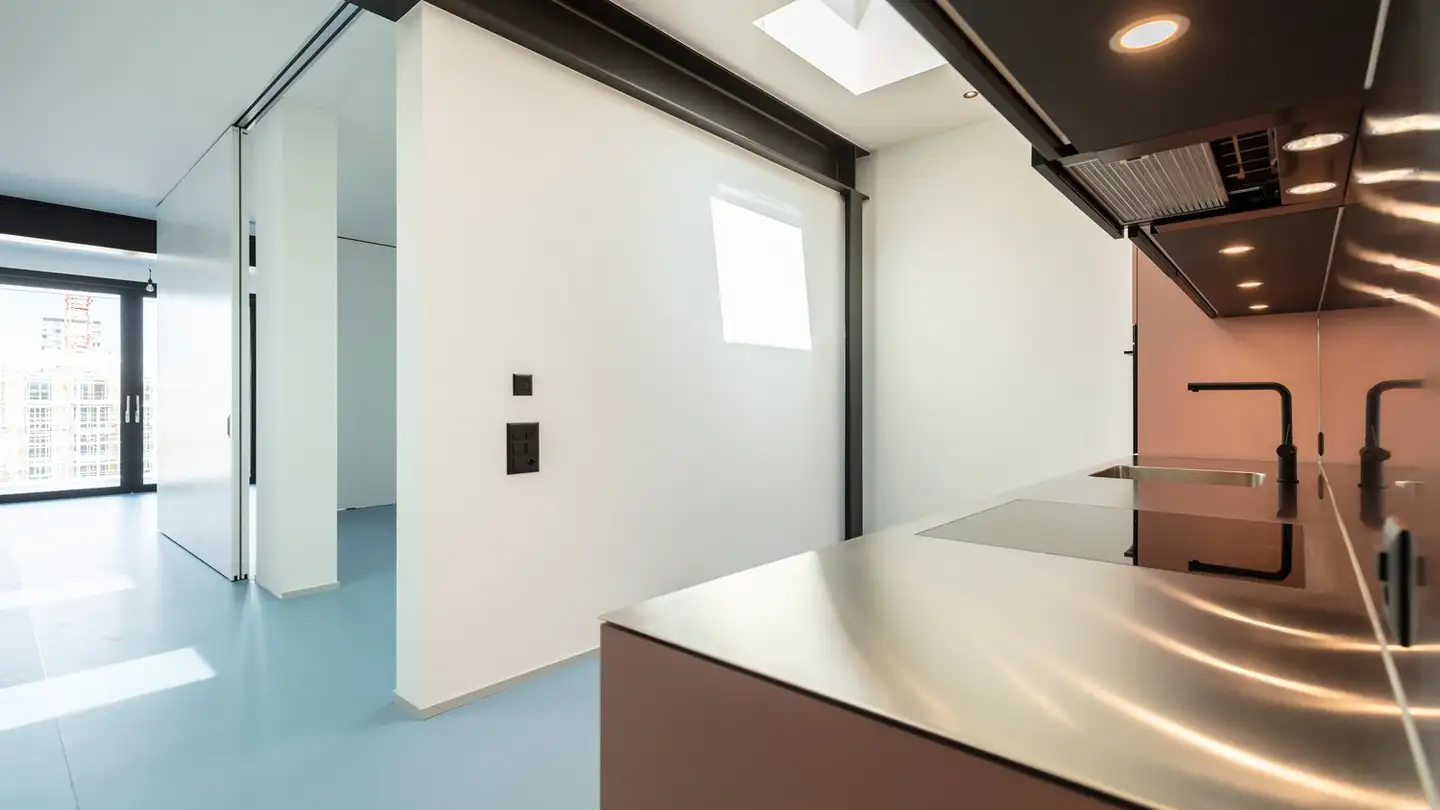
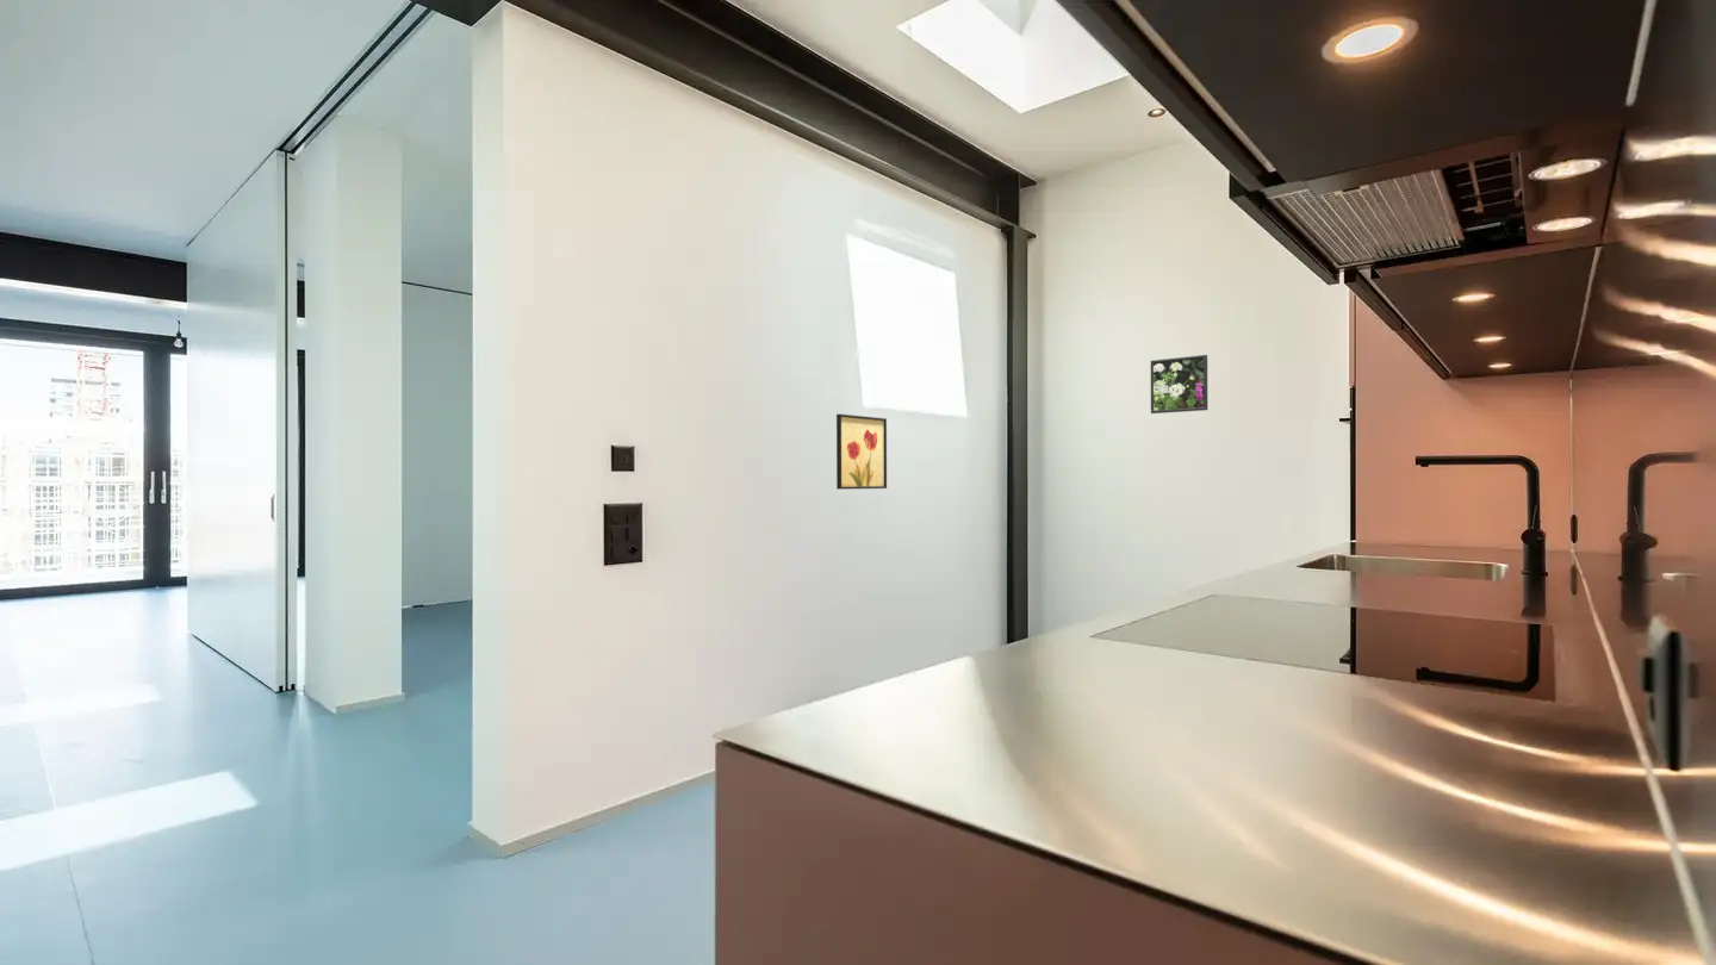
+ wall art [835,413,888,491]
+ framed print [1150,354,1208,415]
